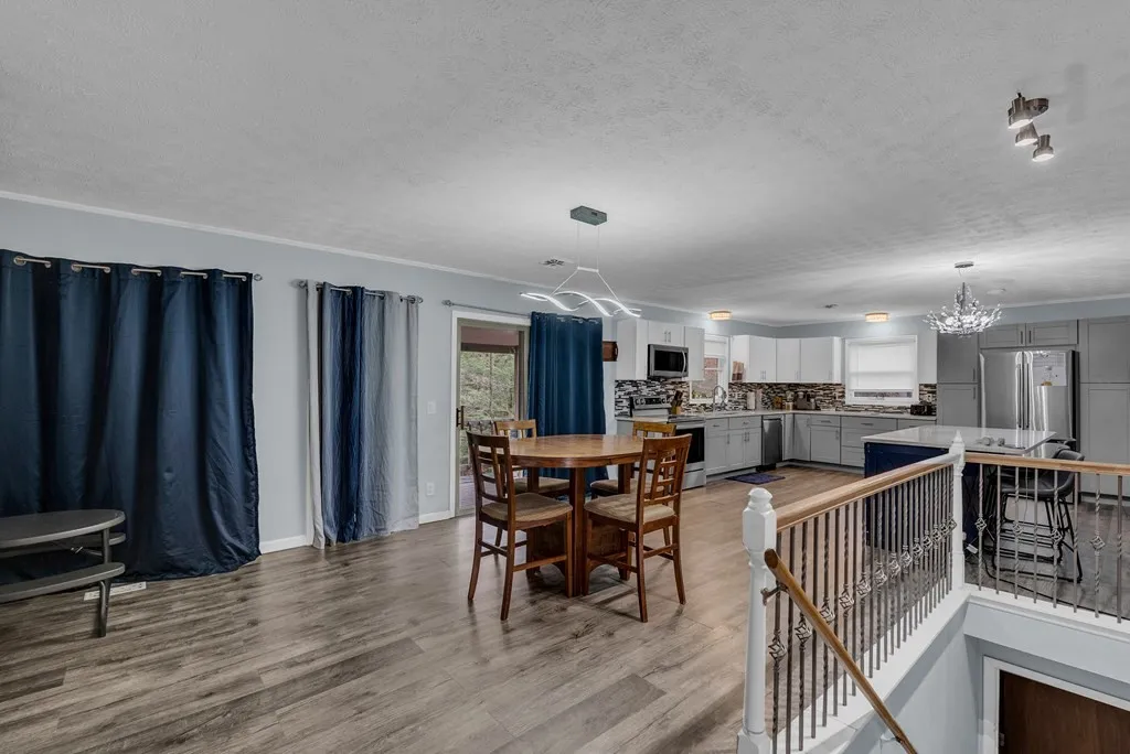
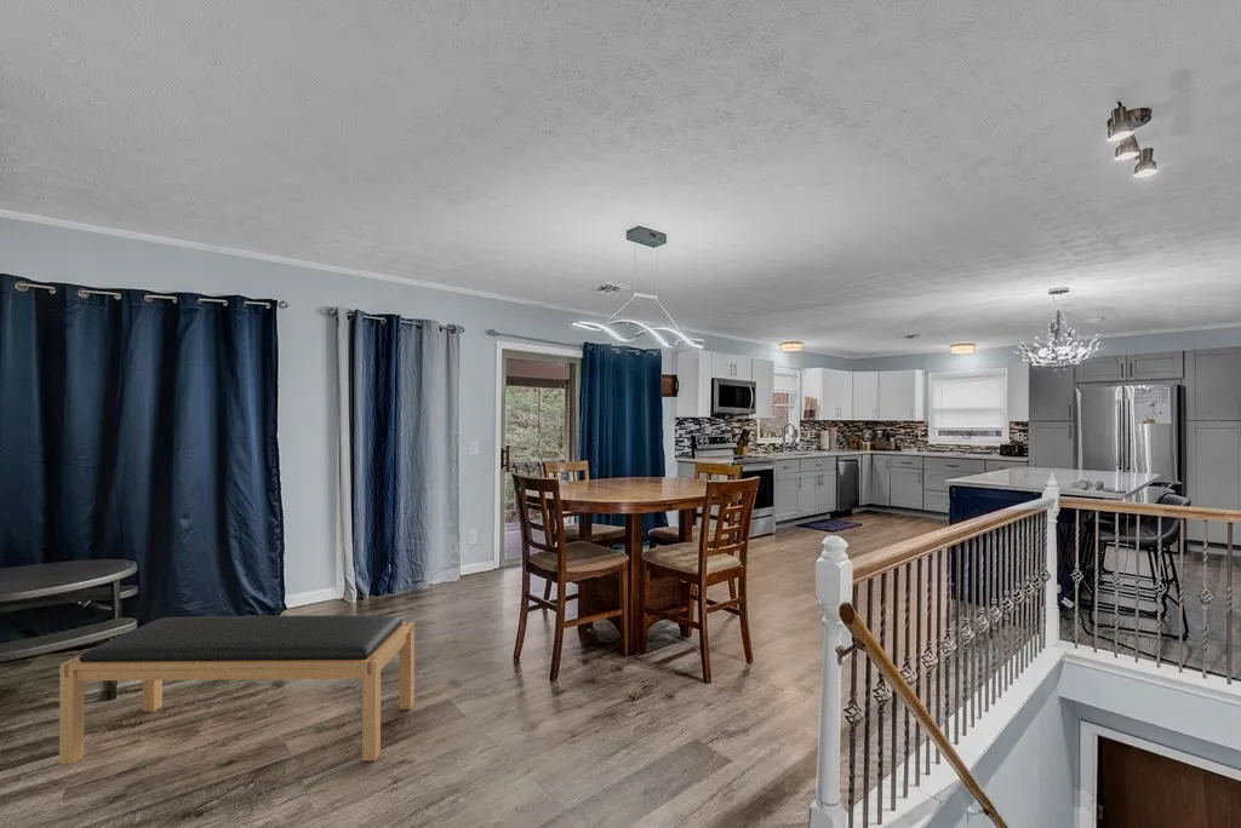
+ bench [58,614,416,765]
